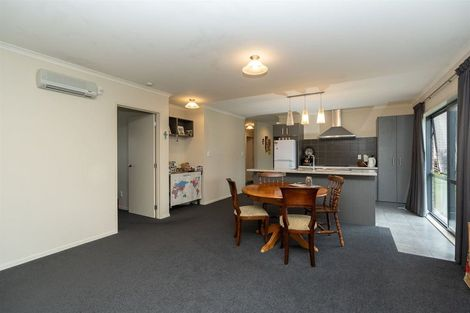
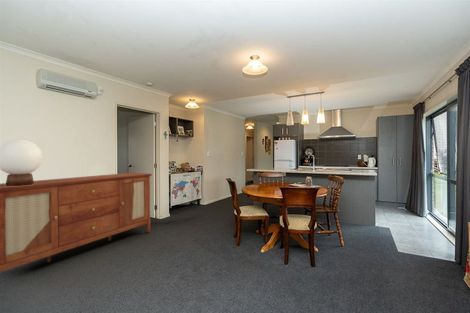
+ sideboard [0,172,153,273]
+ table lamp [0,139,44,186]
